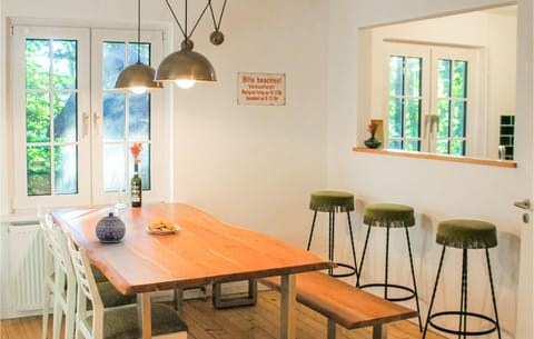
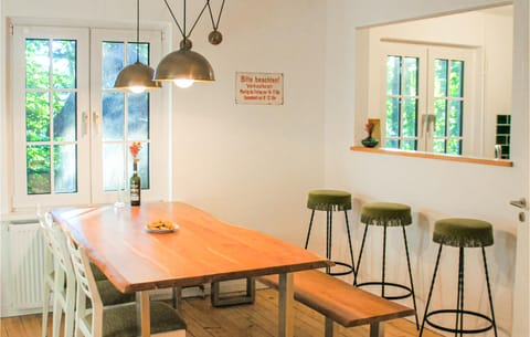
- teapot [95,211,127,243]
